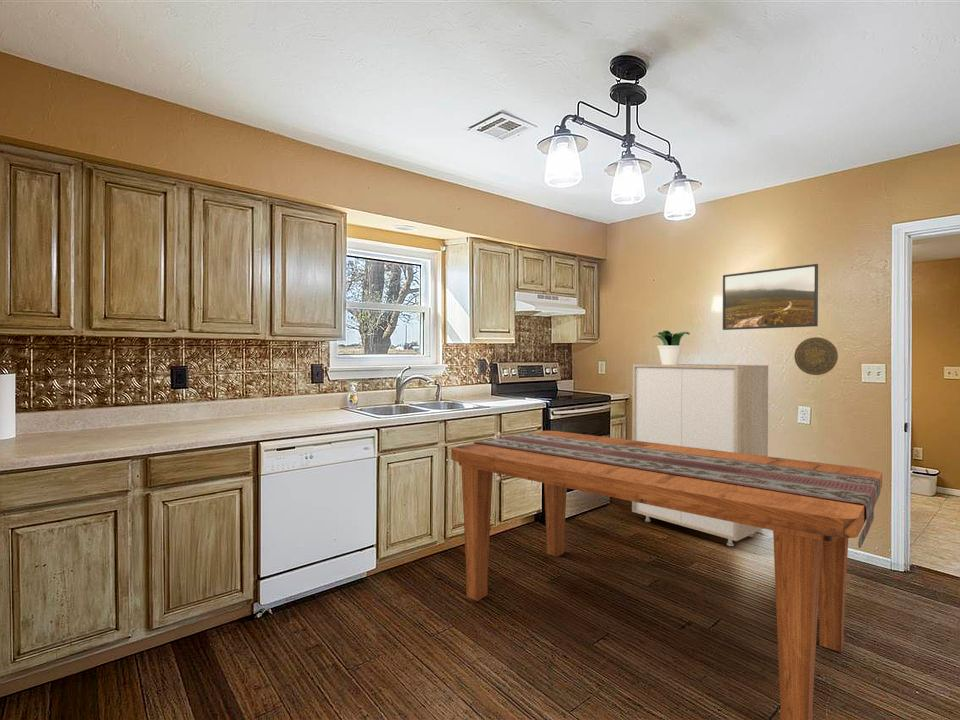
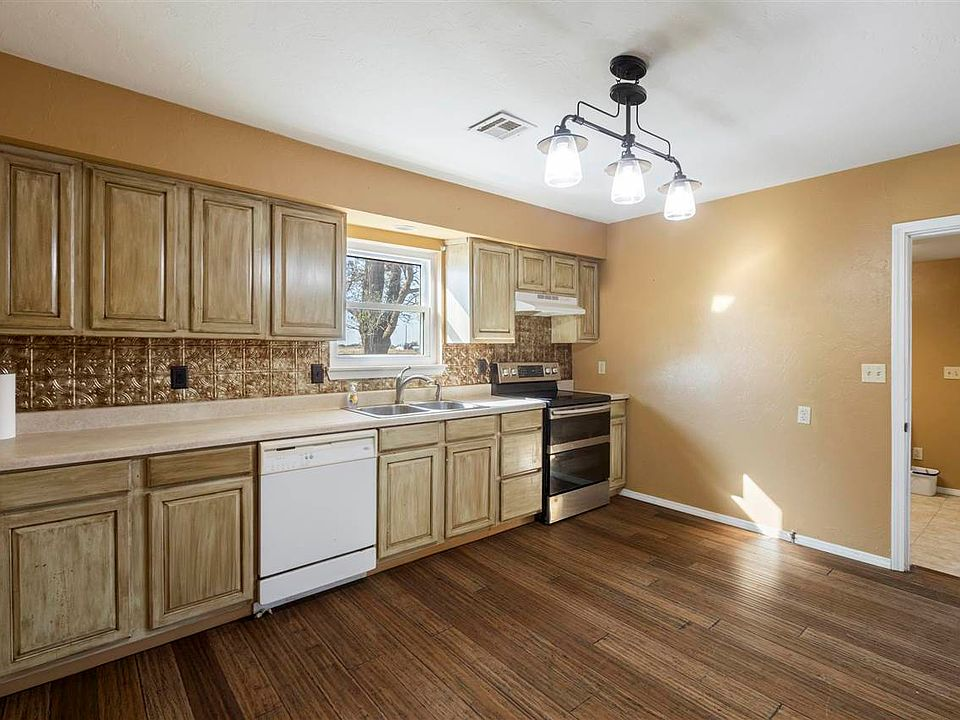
- decorative plate [793,336,839,376]
- dining table [450,430,883,720]
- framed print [722,263,819,331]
- potted plant [652,330,691,365]
- storage cabinet [631,363,769,547]
